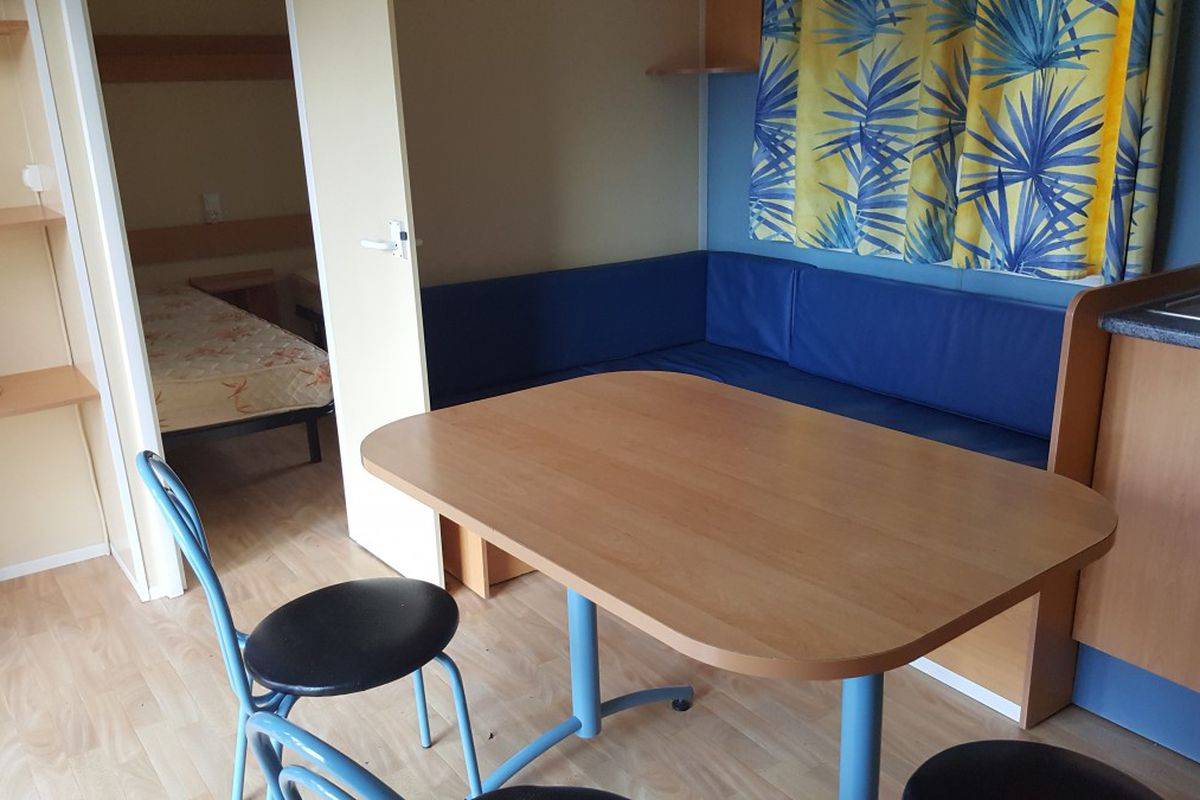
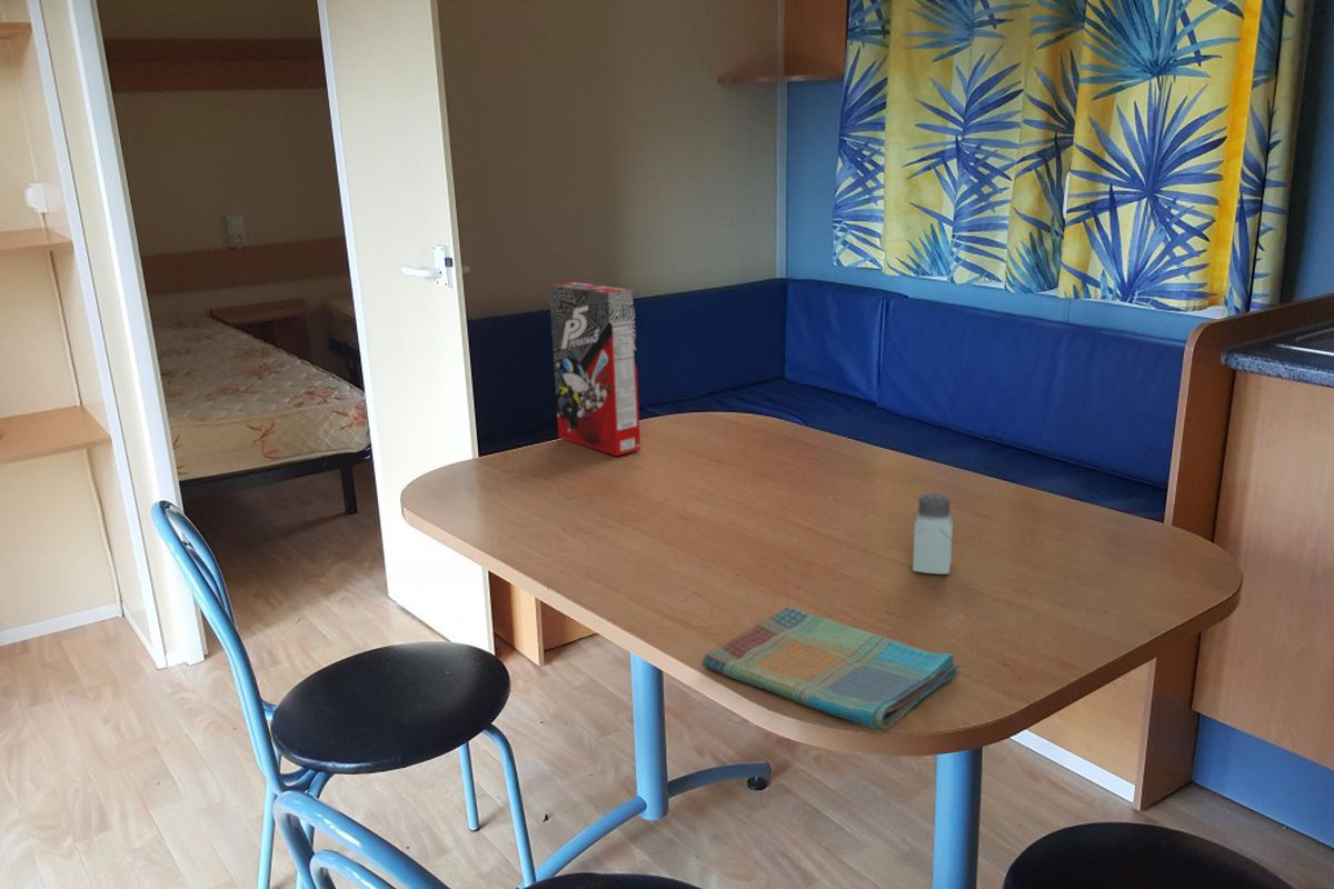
+ saltshaker [912,492,954,576]
+ dish towel [701,607,960,730]
+ cereal box [548,281,641,457]
